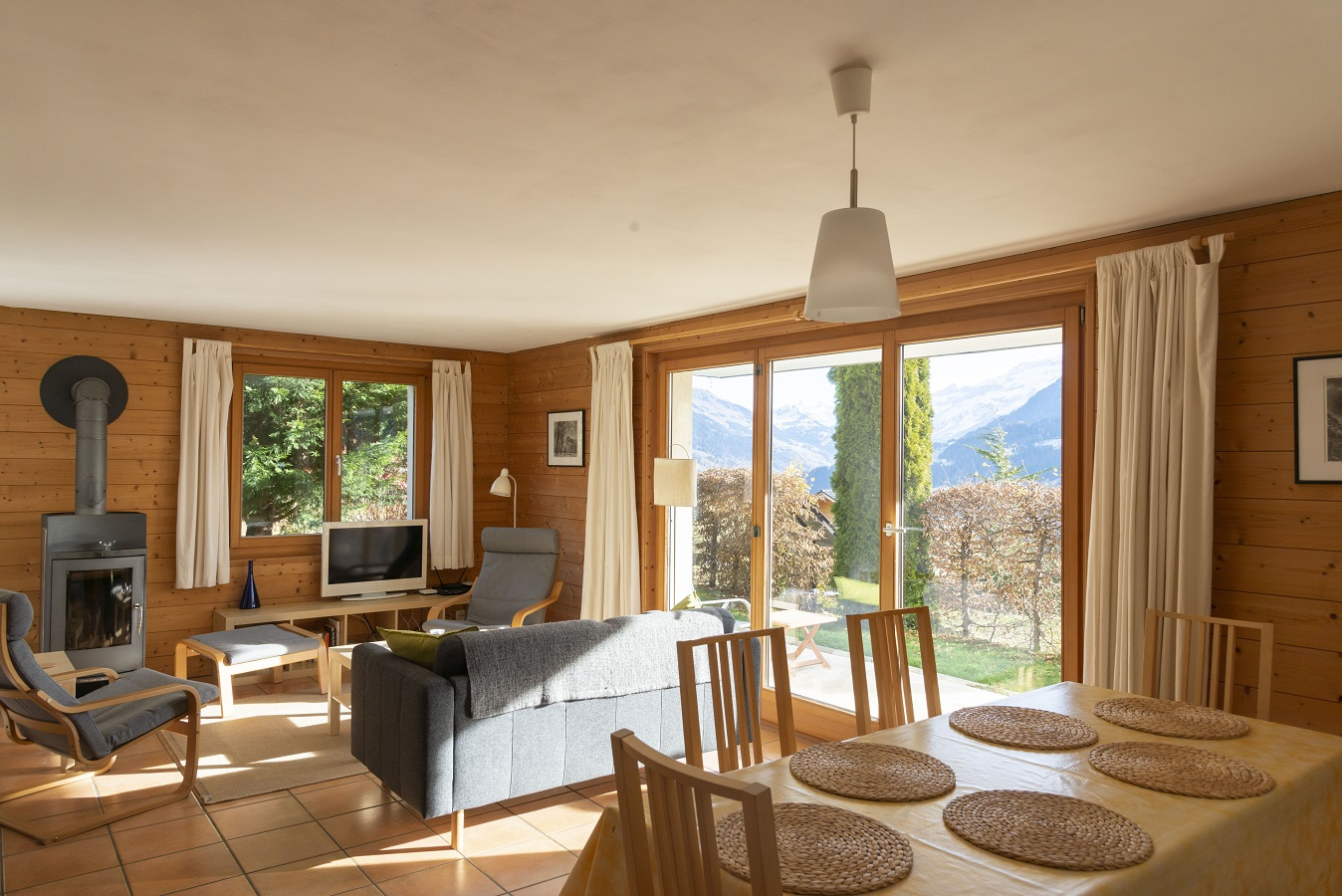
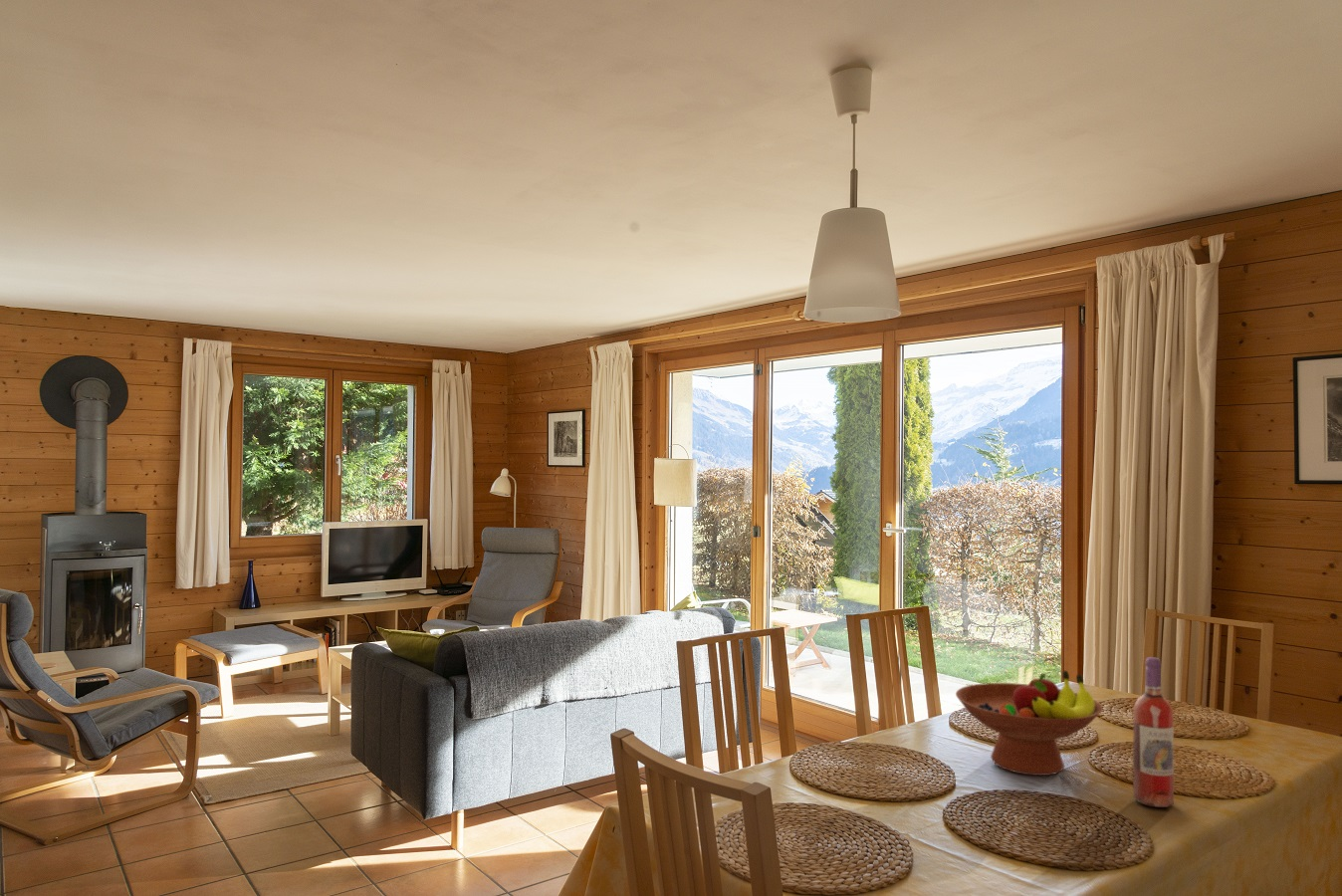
+ wine bottle [1132,656,1175,808]
+ fruit bowl [955,670,1104,777]
